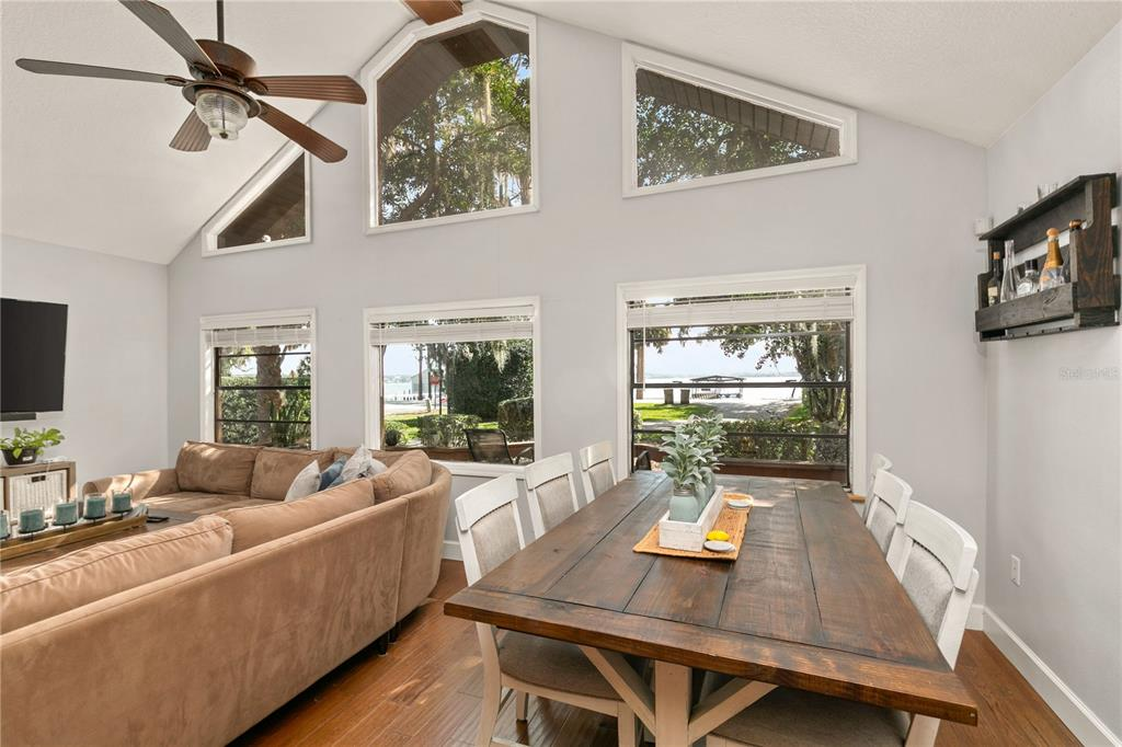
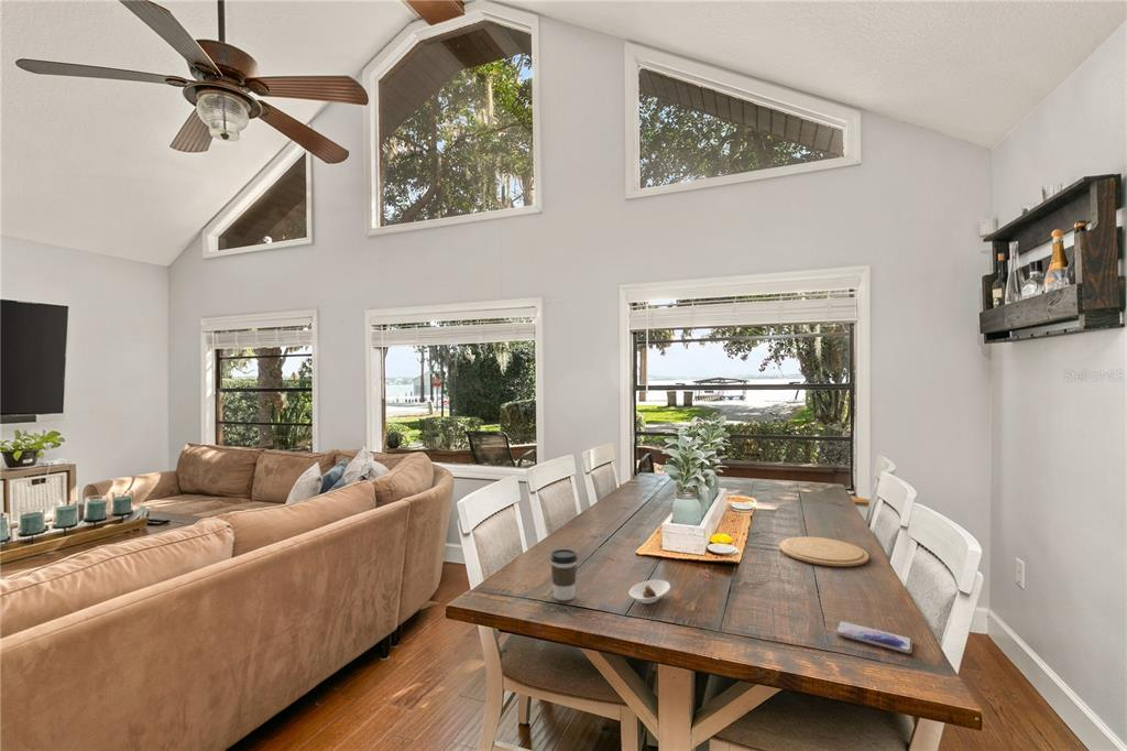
+ saucer [628,579,671,605]
+ plate [778,536,871,567]
+ smartphone [834,620,913,654]
+ coffee cup [549,548,579,601]
